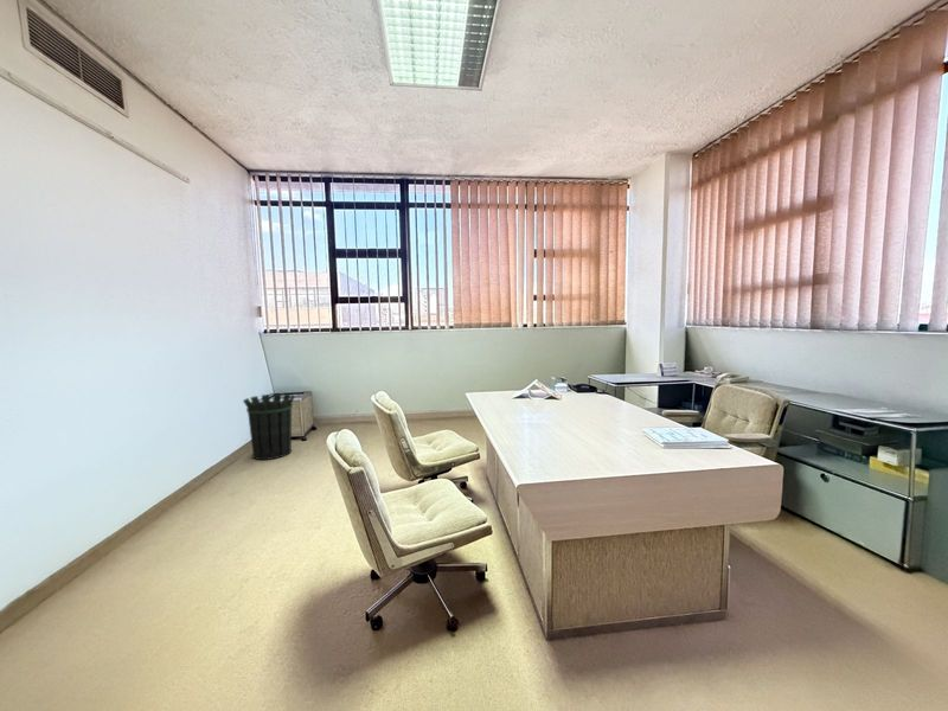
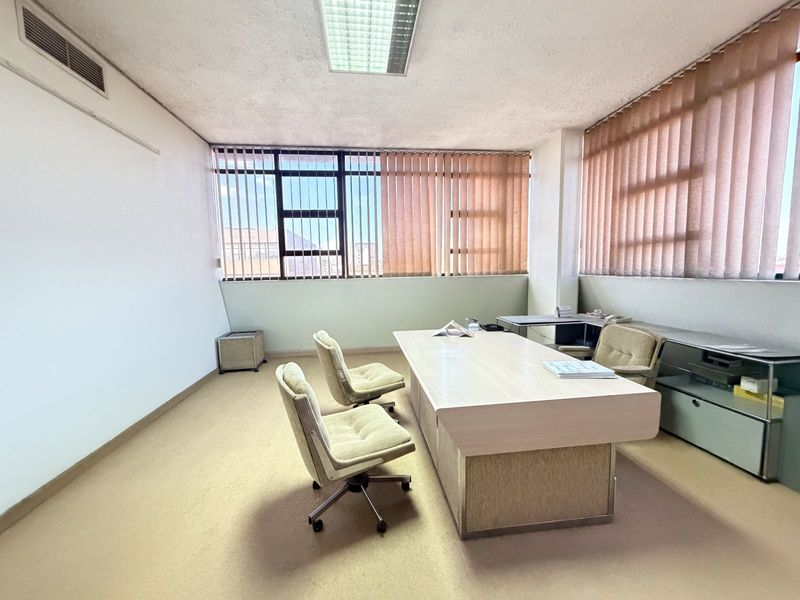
- waste bin [242,392,296,461]
